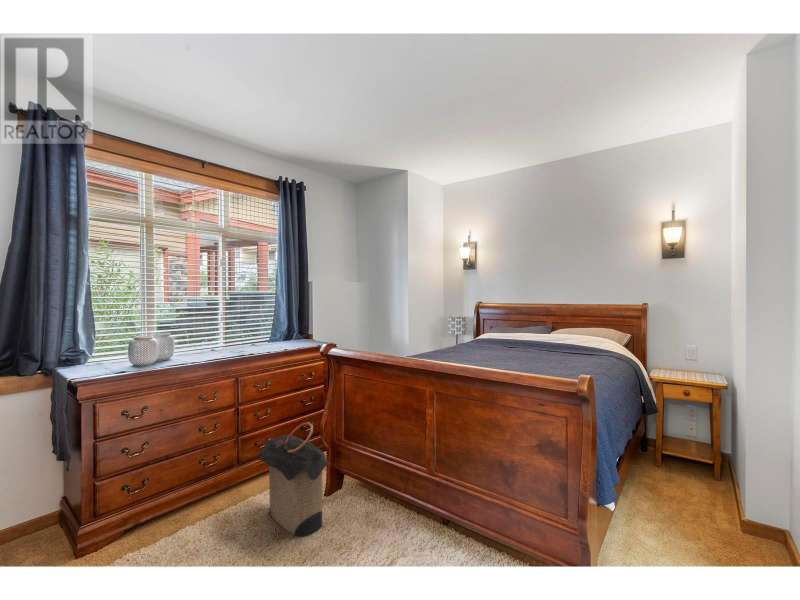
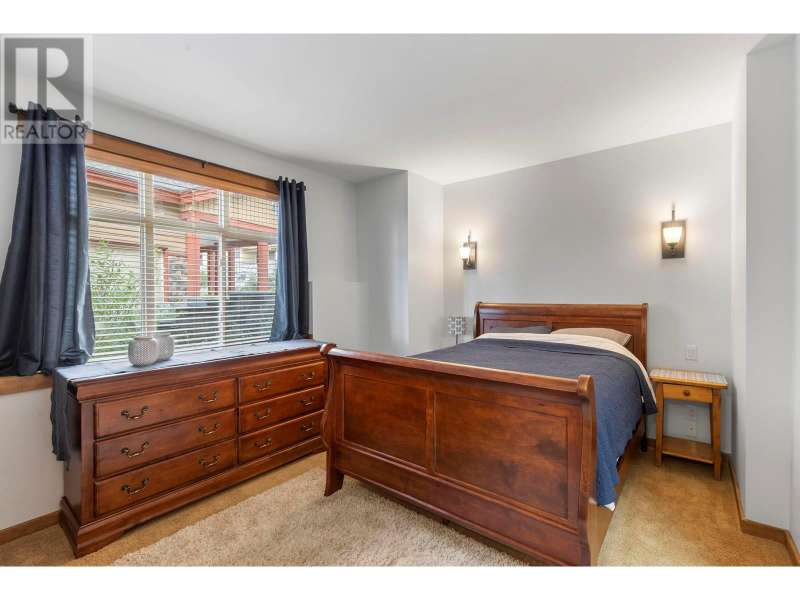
- laundry hamper [257,421,332,538]
